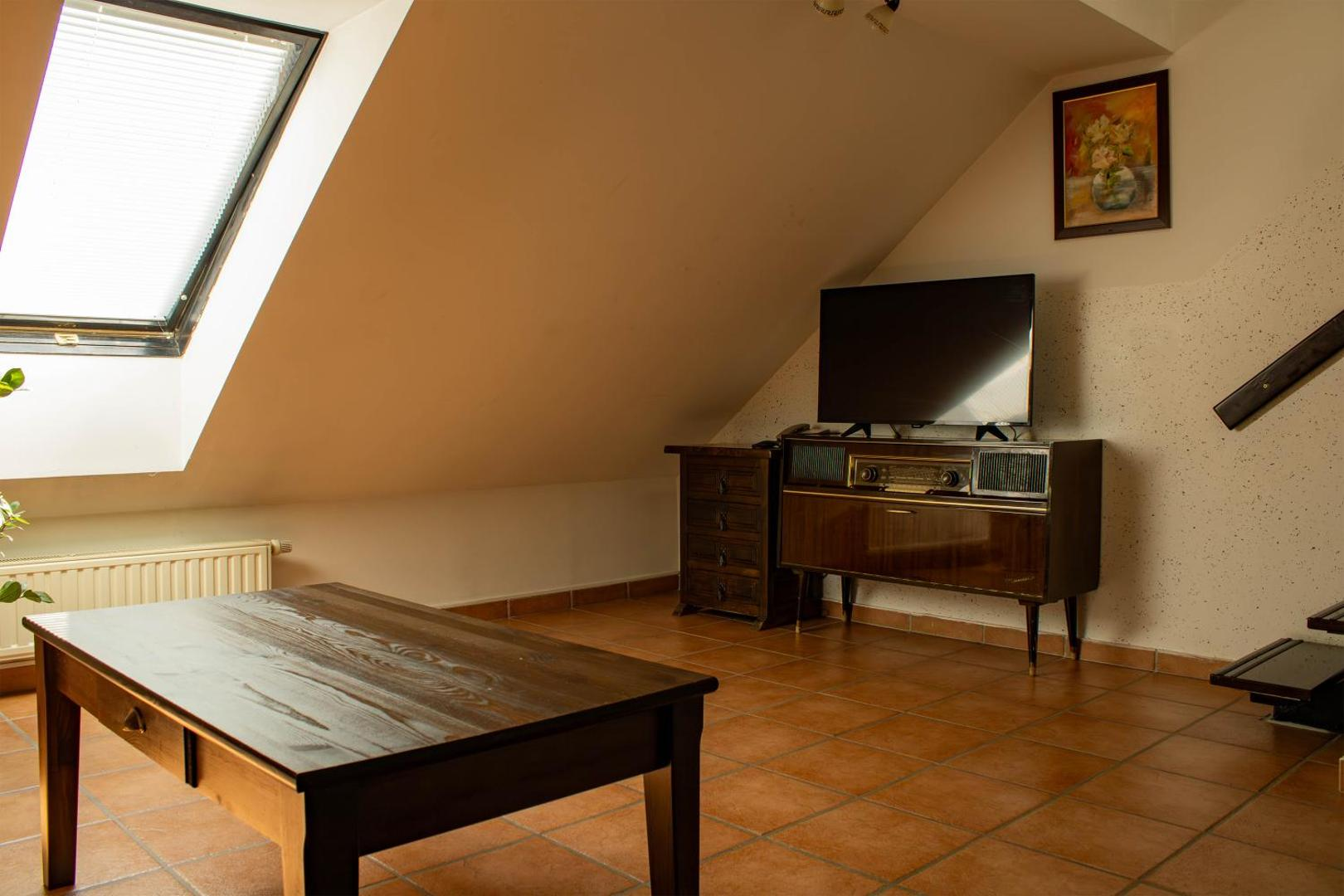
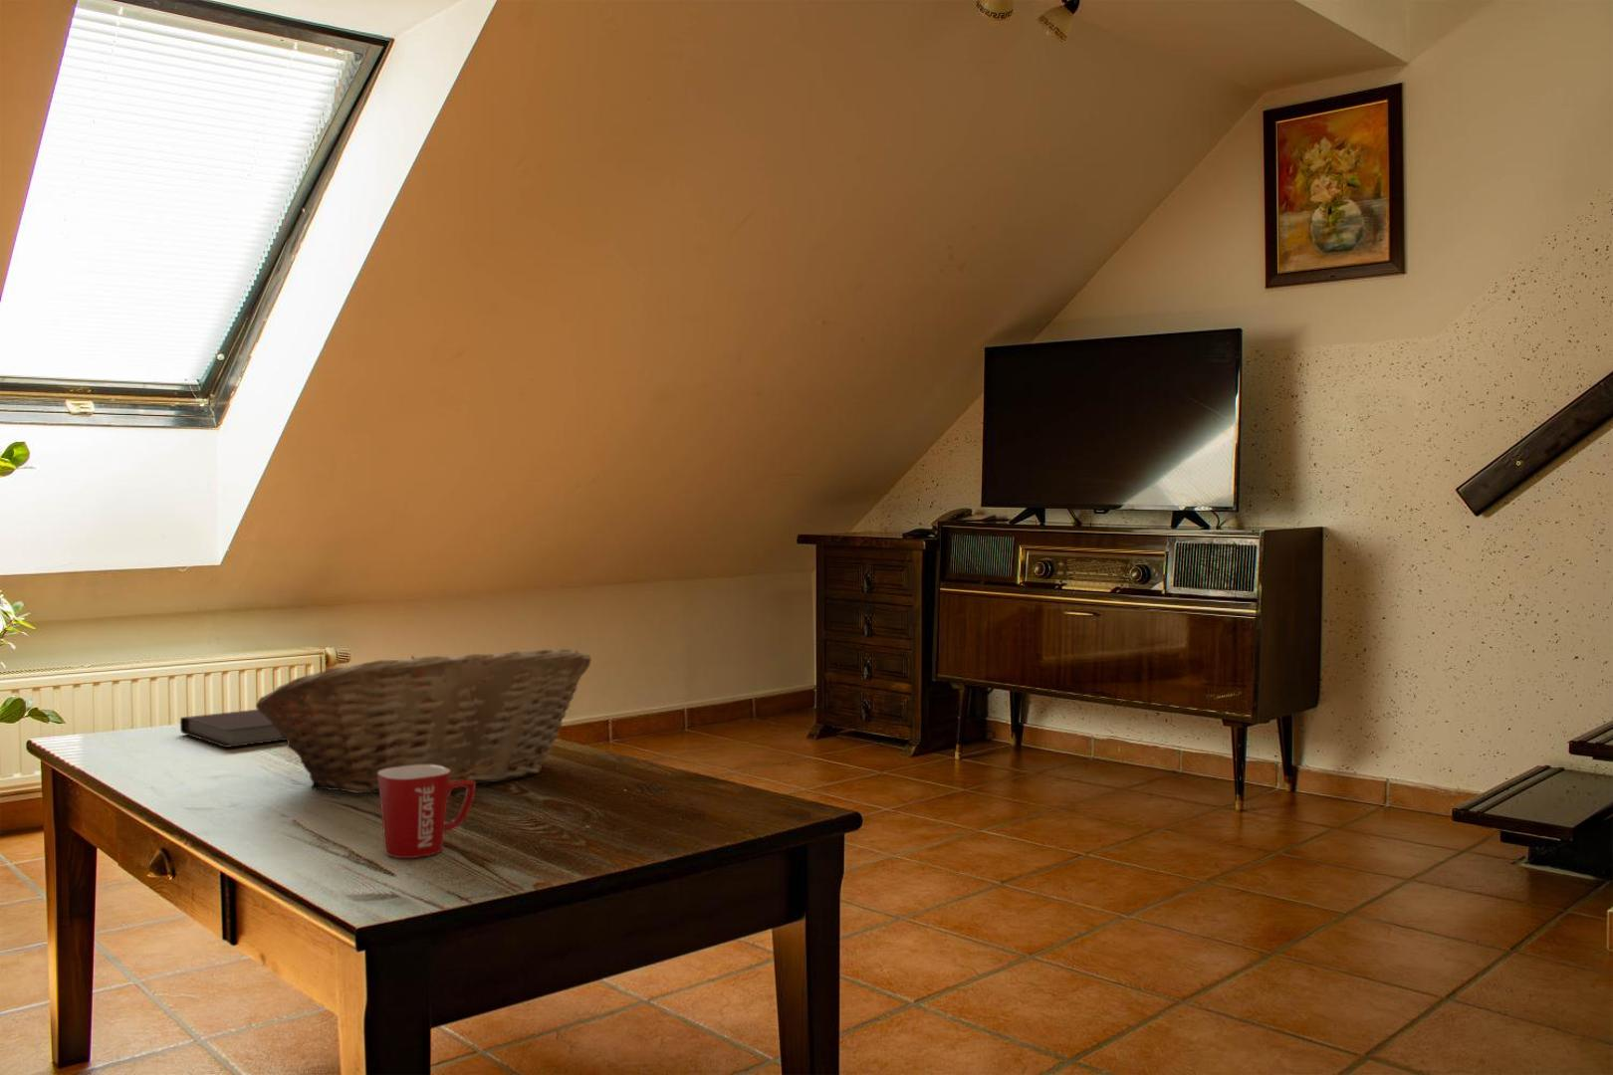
+ notebook [179,709,287,749]
+ mug [377,764,476,859]
+ fruit basket [254,647,593,794]
